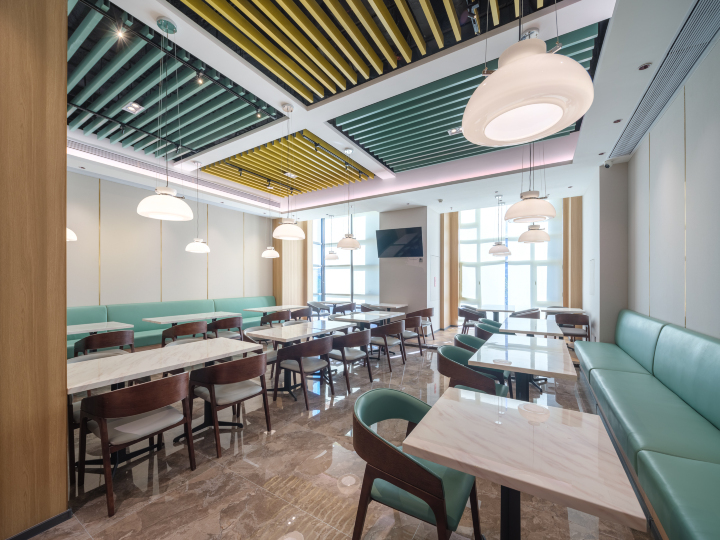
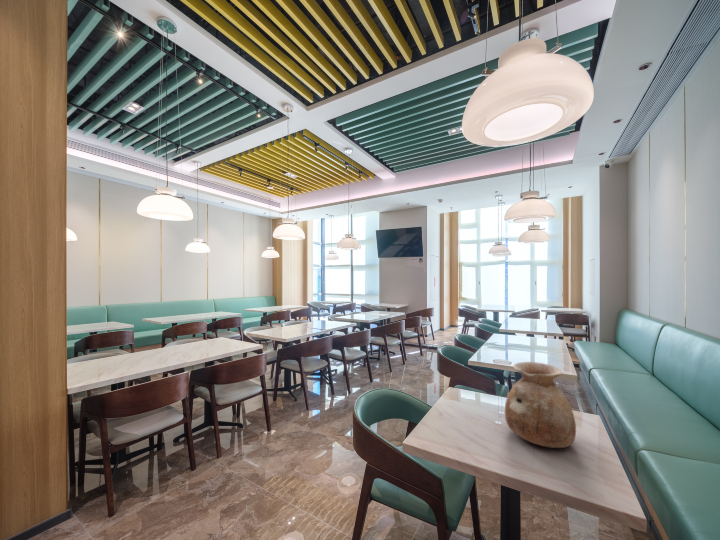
+ vase [504,361,577,449]
